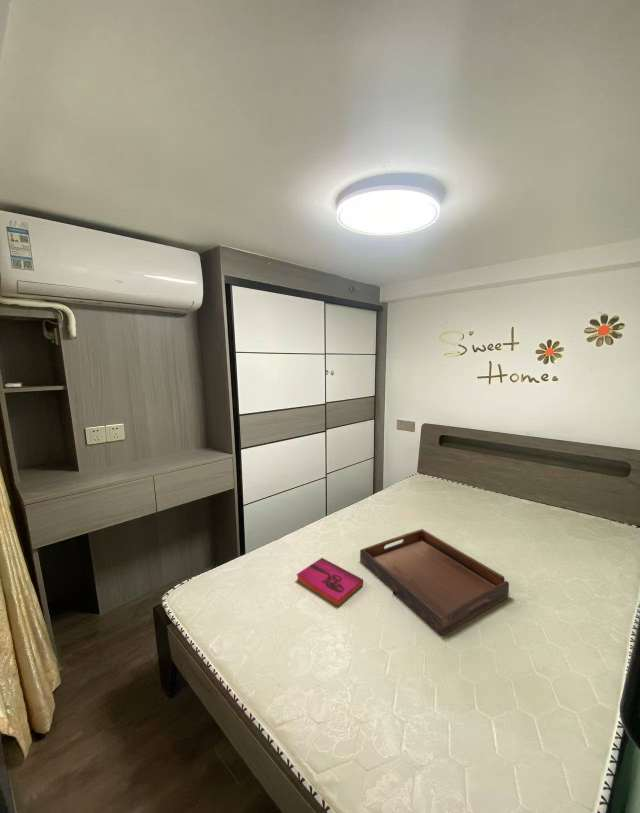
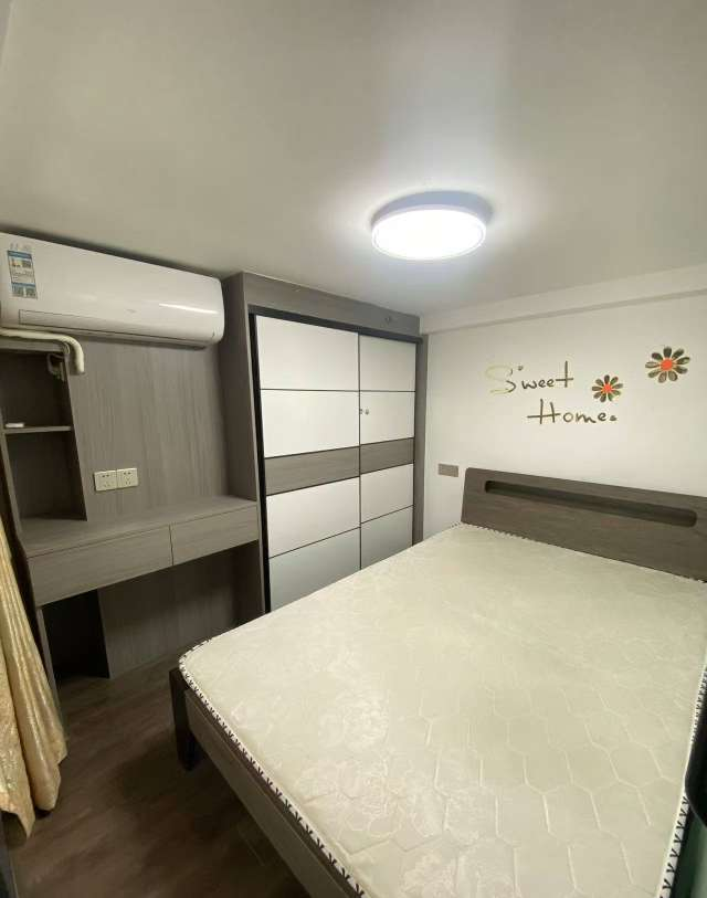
- hardback book [295,557,364,608]
- serving tray [359,528,510,636]
